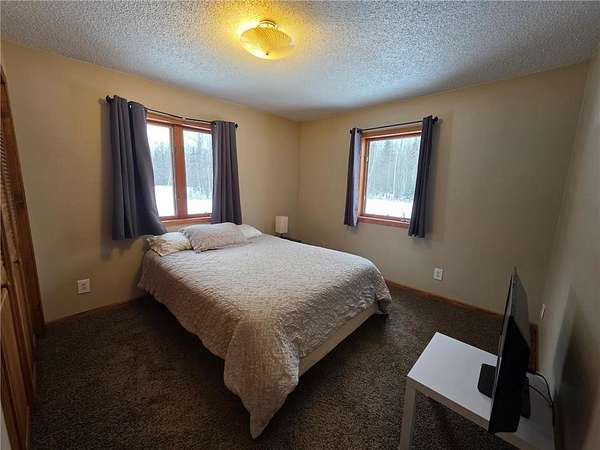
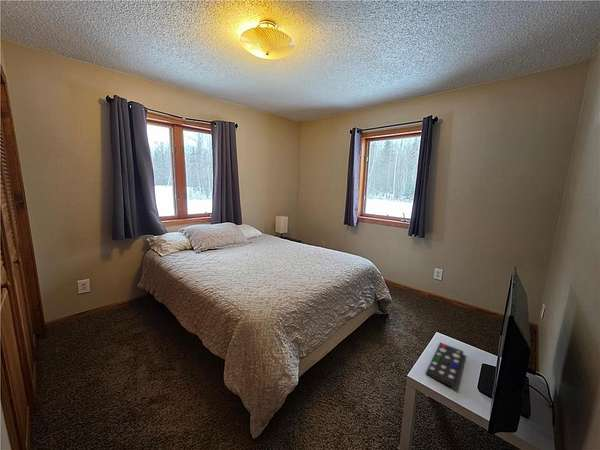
+ remote control [425,342,464,388]
